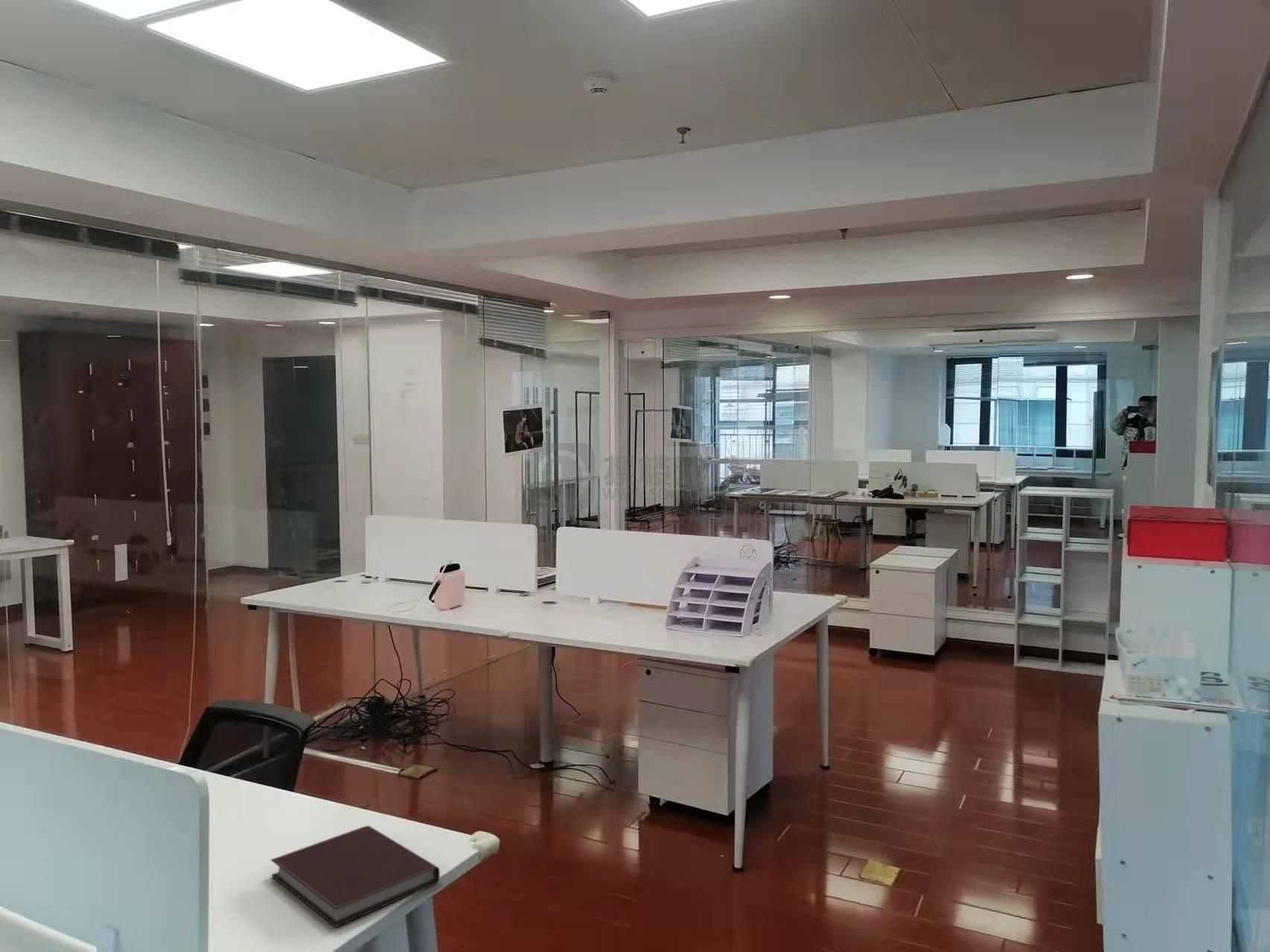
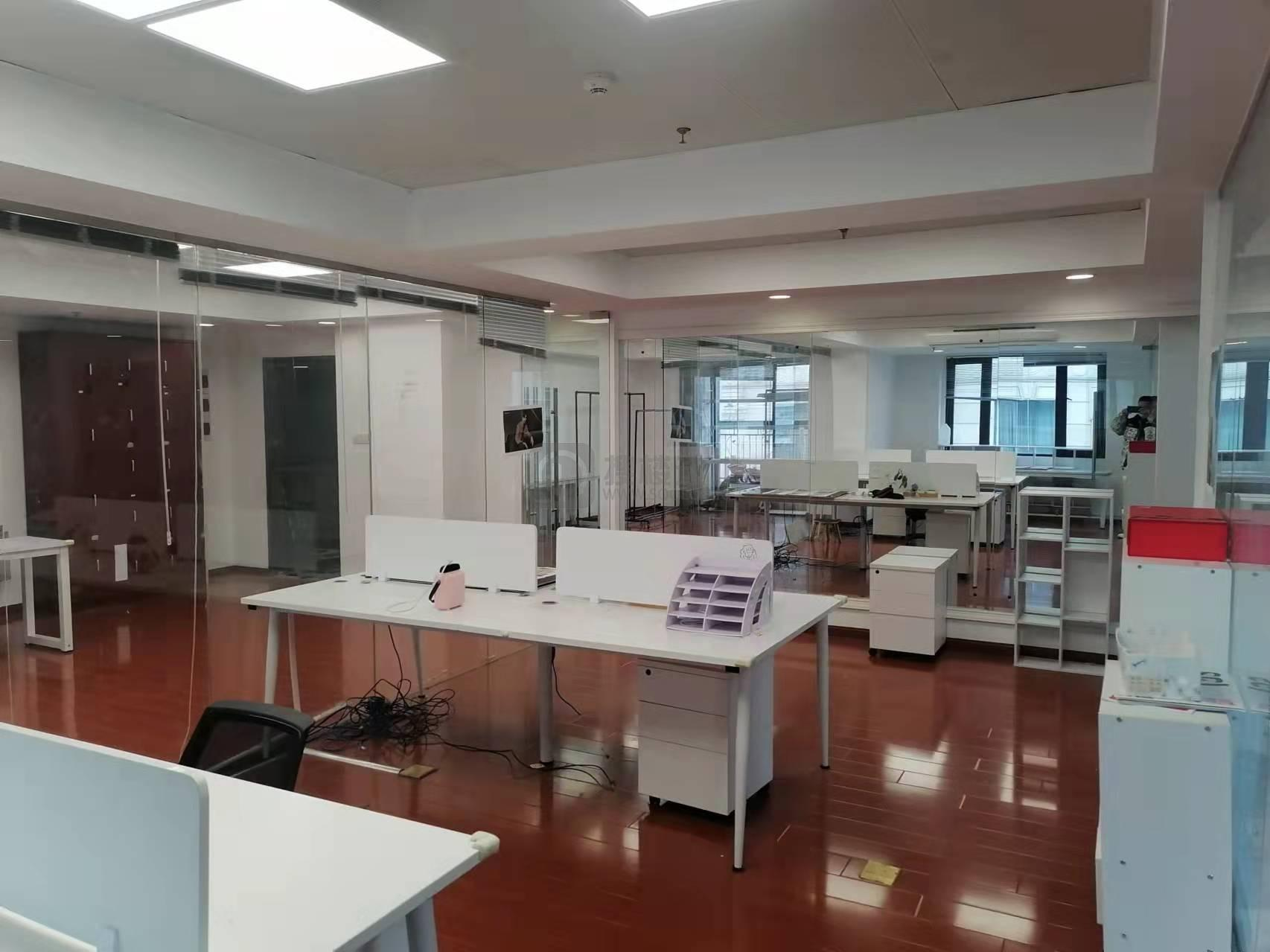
- notebook [269,825,441,927]
